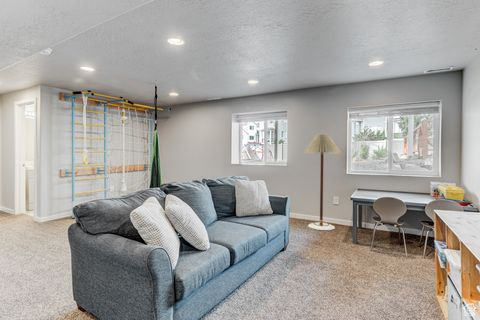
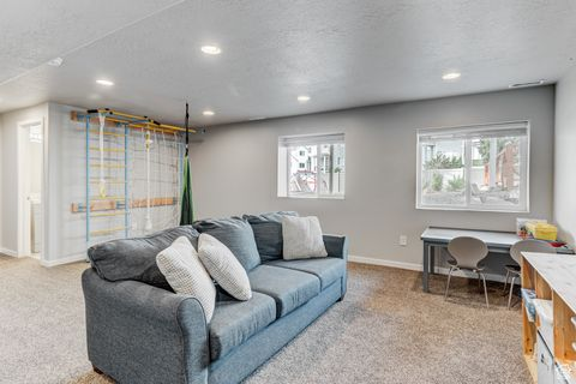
- floor lamp [303,133,342,231]
